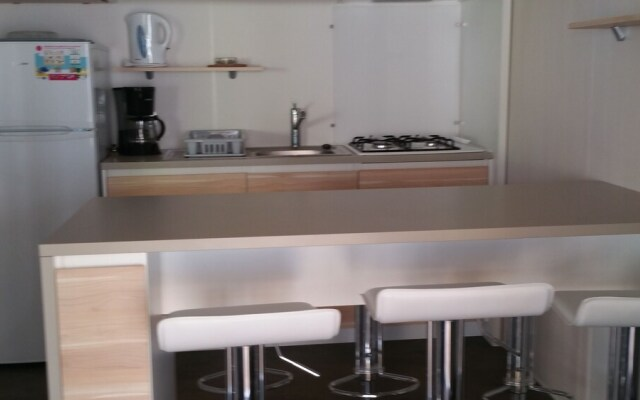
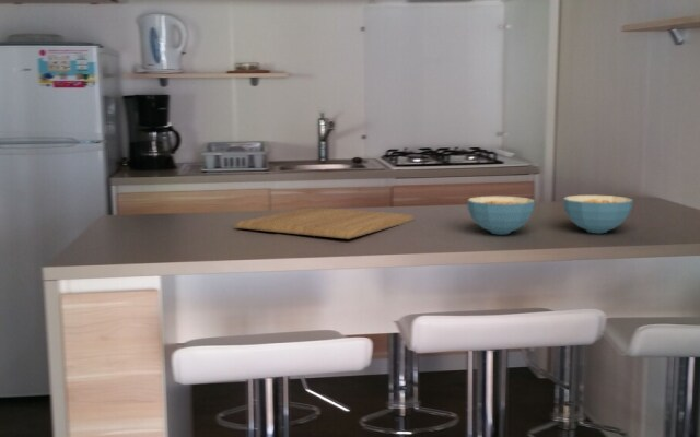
+ chopping board [233,206,417,240]
+ cereal bowl [466,196,536,235]
+ cereal bowl [562,194,634,234]
